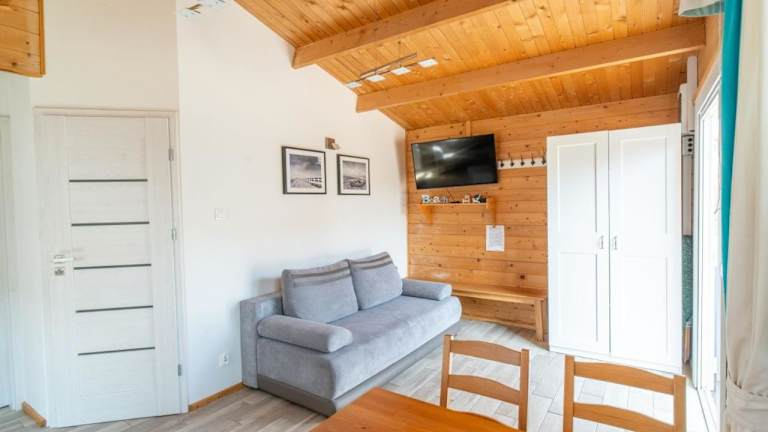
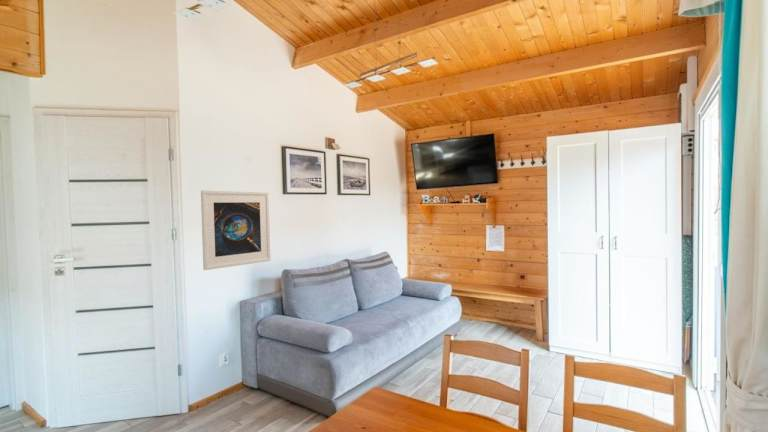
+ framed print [200,189,271,271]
